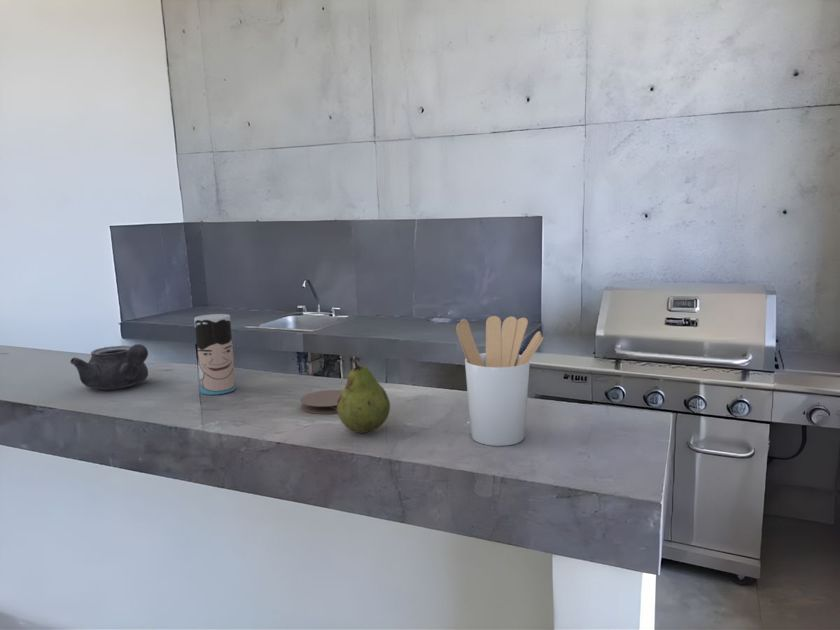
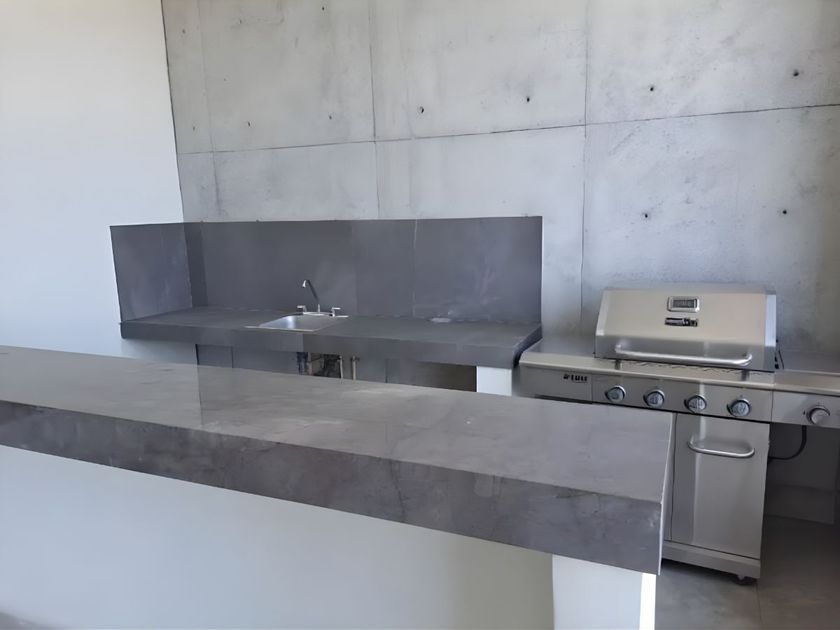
- coaster [299,389,342,415]
- cup [193,313,237,396]
- teapot [69,343,149,391]
- utensil holder [455,315,544,447]
- fruit [337,358,391,434]
